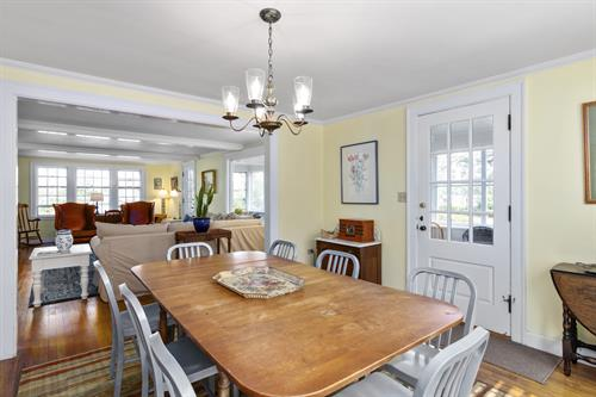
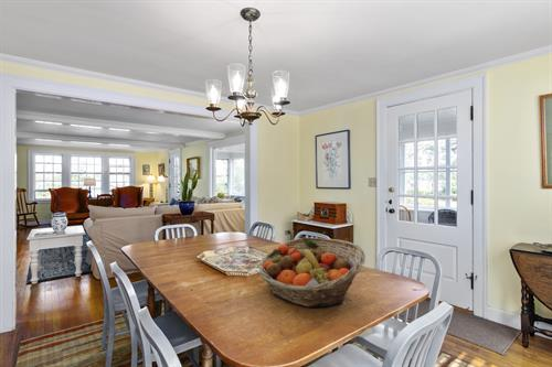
+ fruit basket [257,236,367,309]
